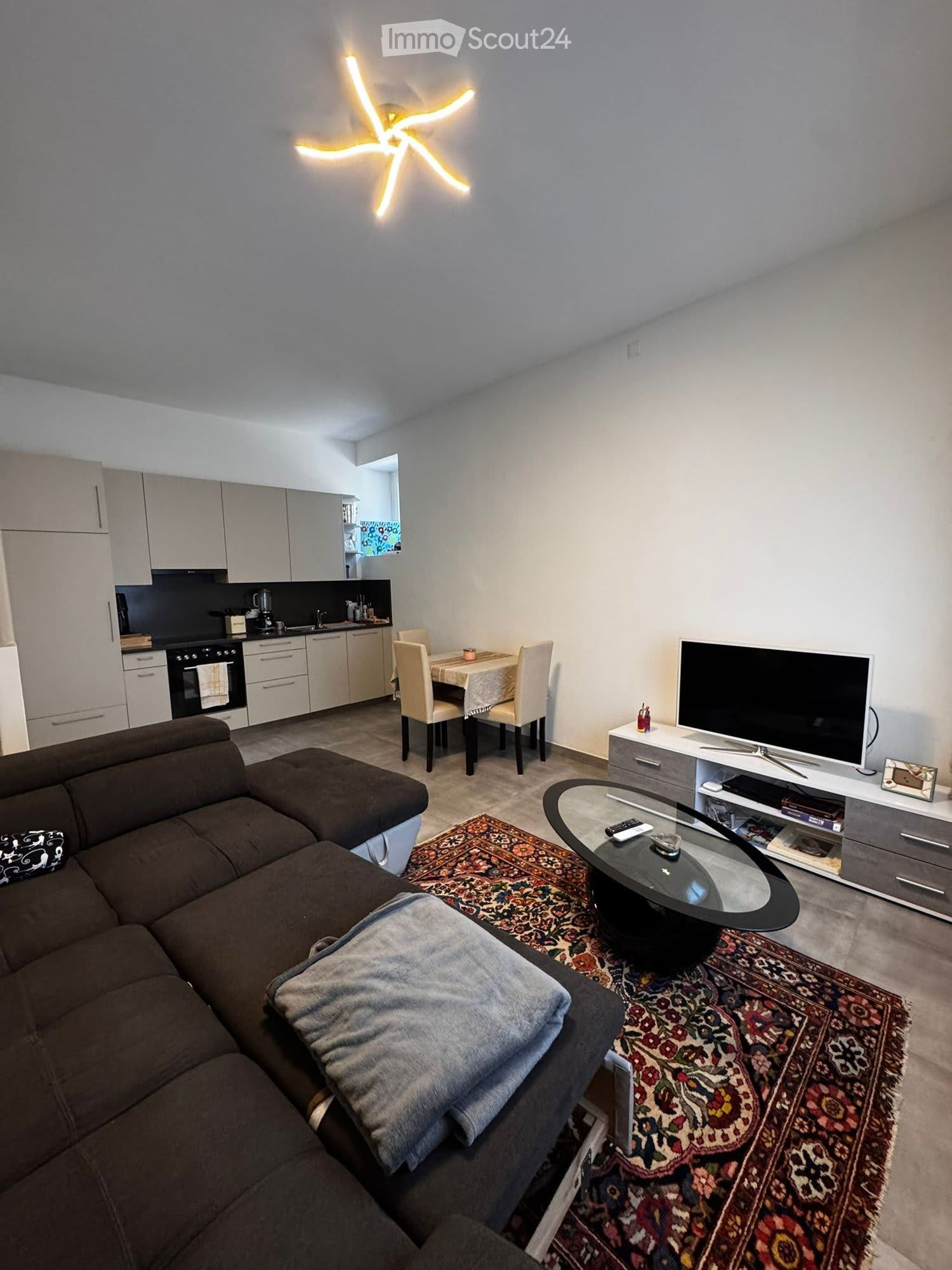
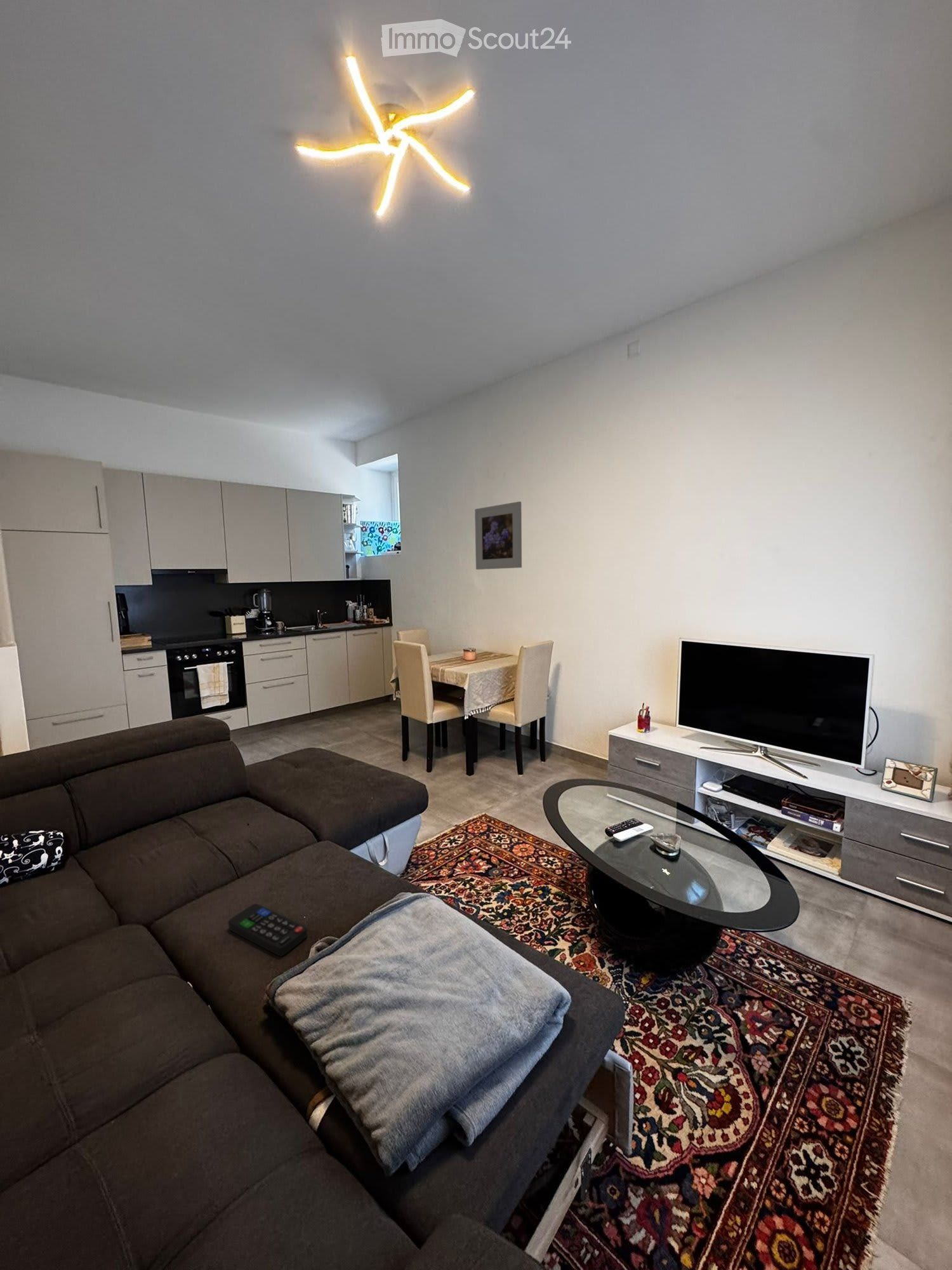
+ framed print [474,501,522,570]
+ remote control [228,903,308,957]
